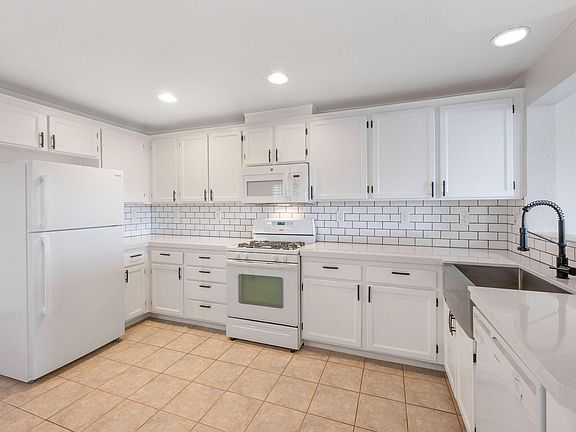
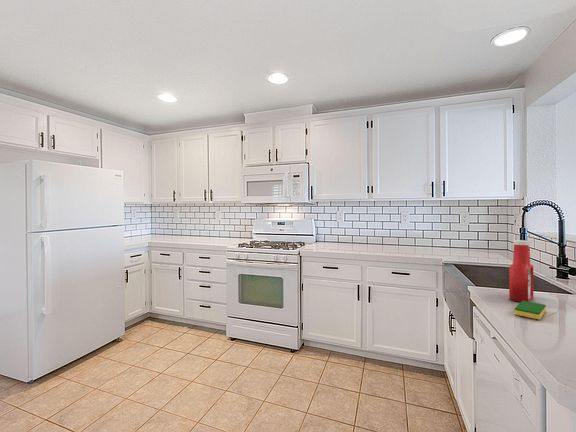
+ soap bottle [508,239,534,303]
+ dish sponge [514,301,547,320]
